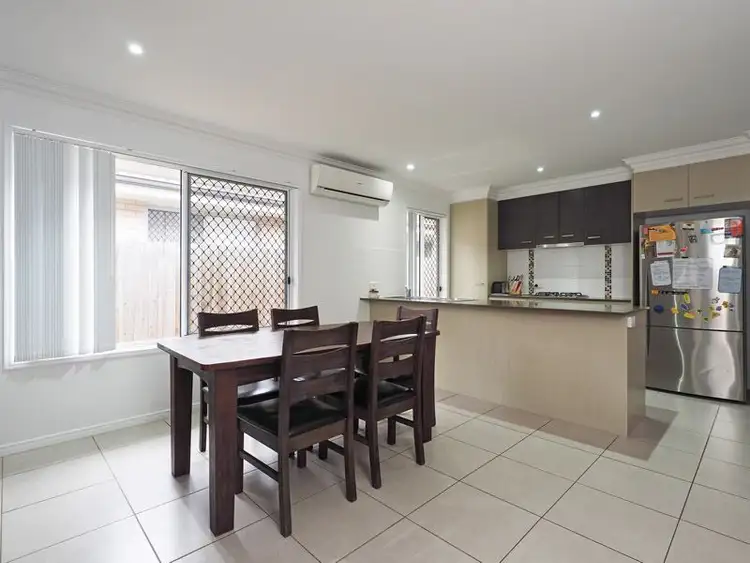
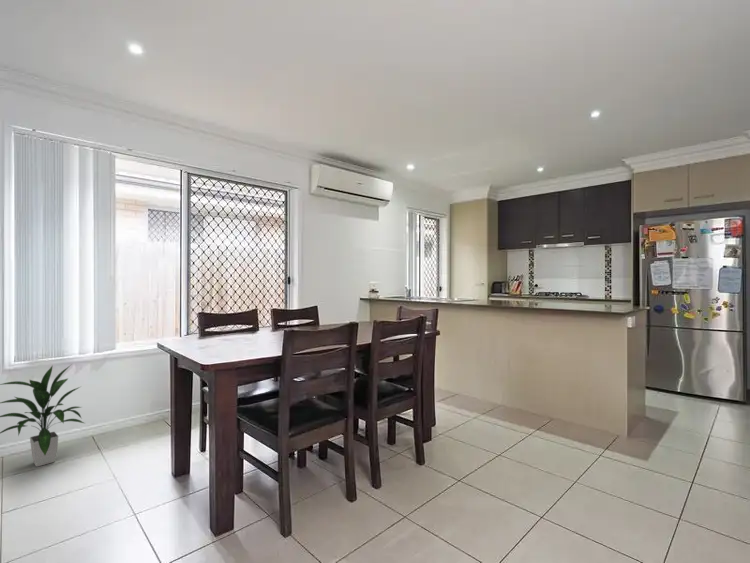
+ indoor plant [0,364,85,468]
